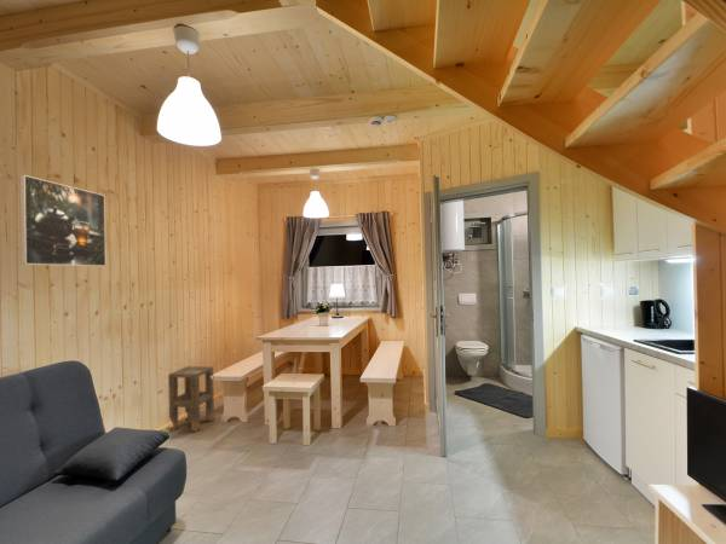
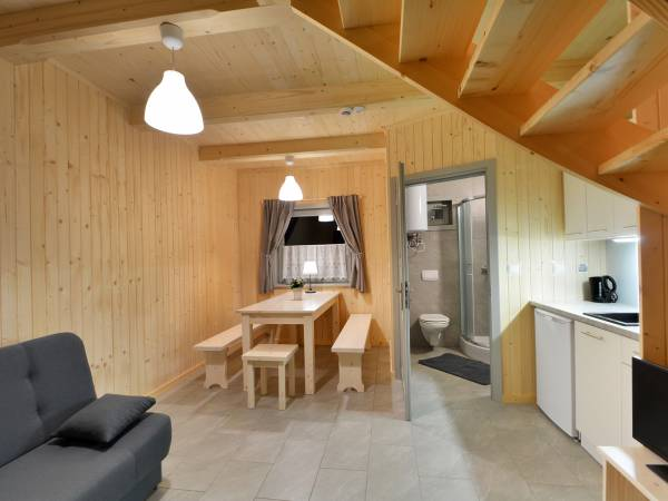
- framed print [18,174,106,267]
- side table [167,365,215,433]
